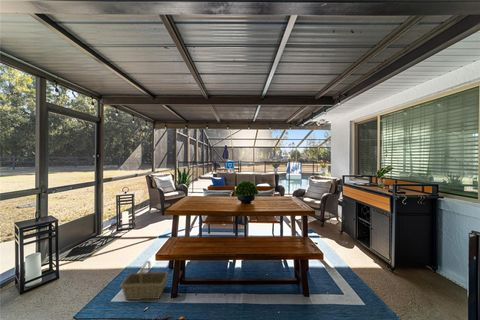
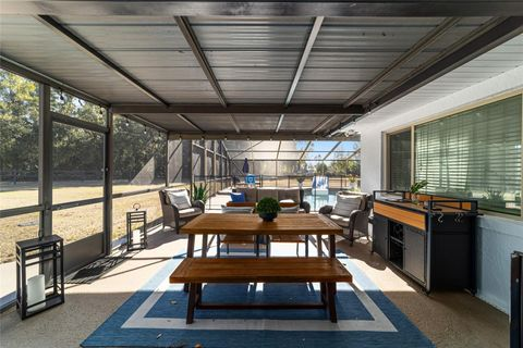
- basket [119,260,169,301]
